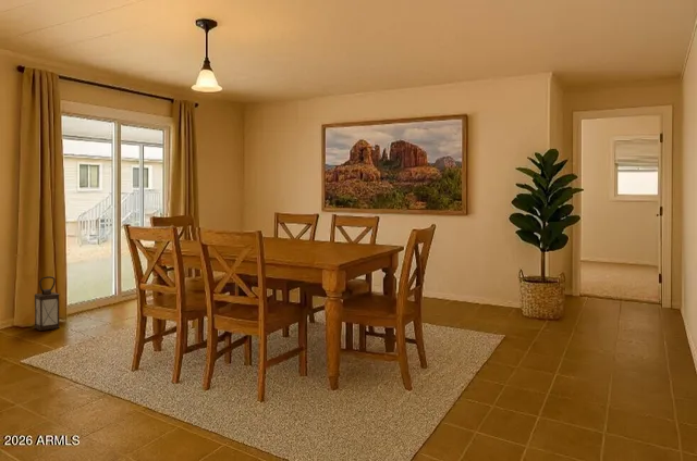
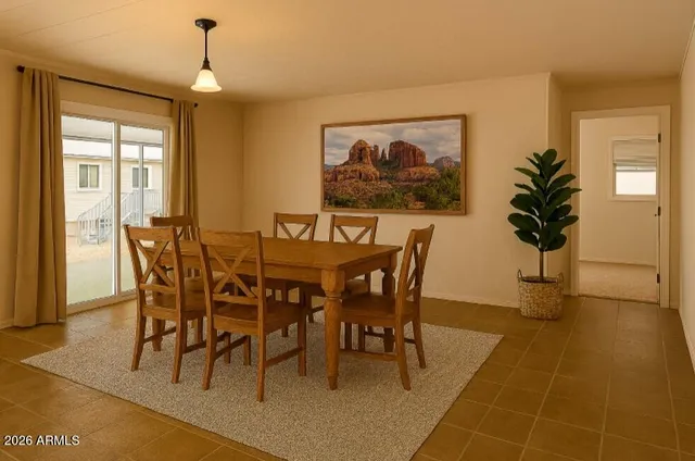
- lantern [34,275,61,332]
